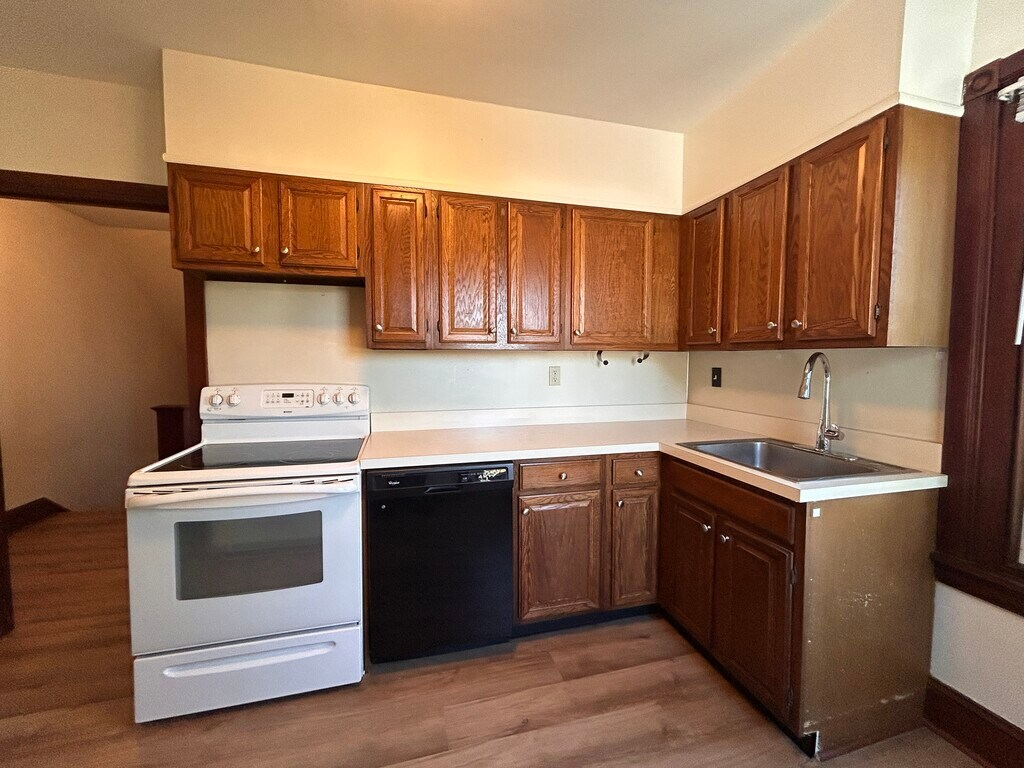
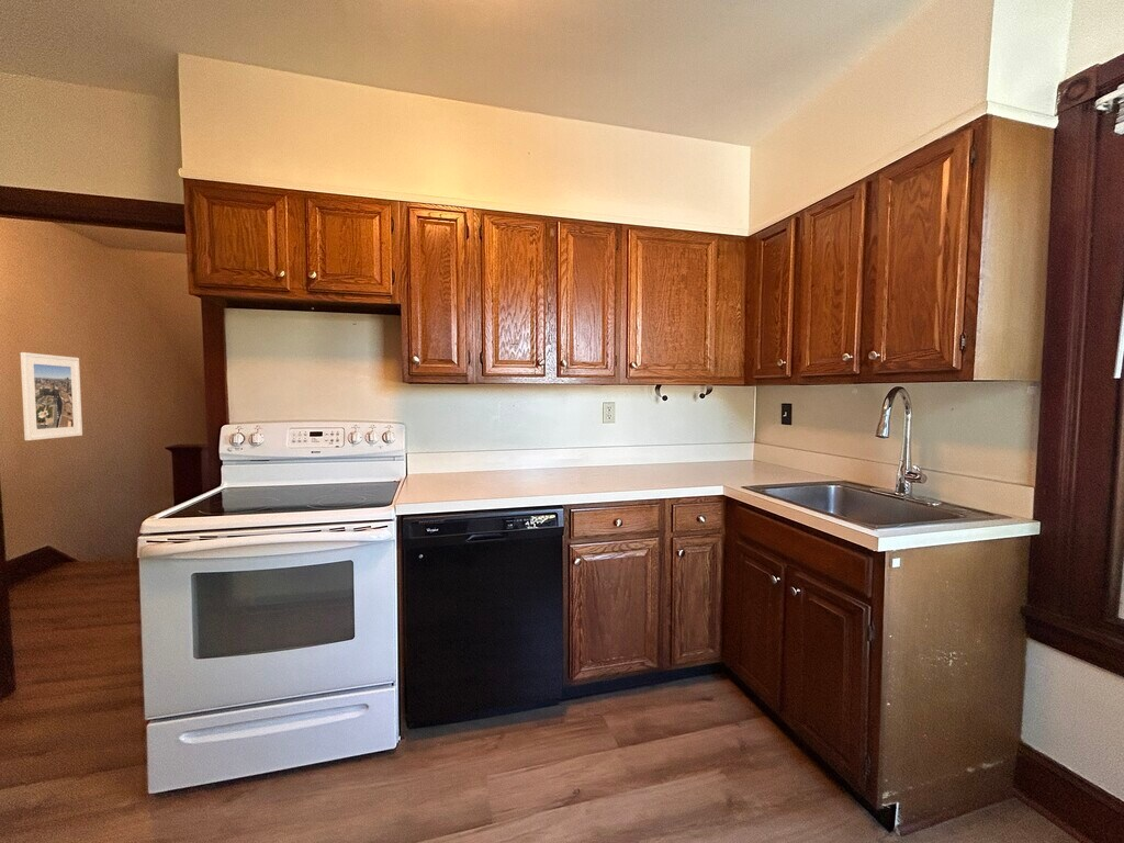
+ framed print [20,351,83,441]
